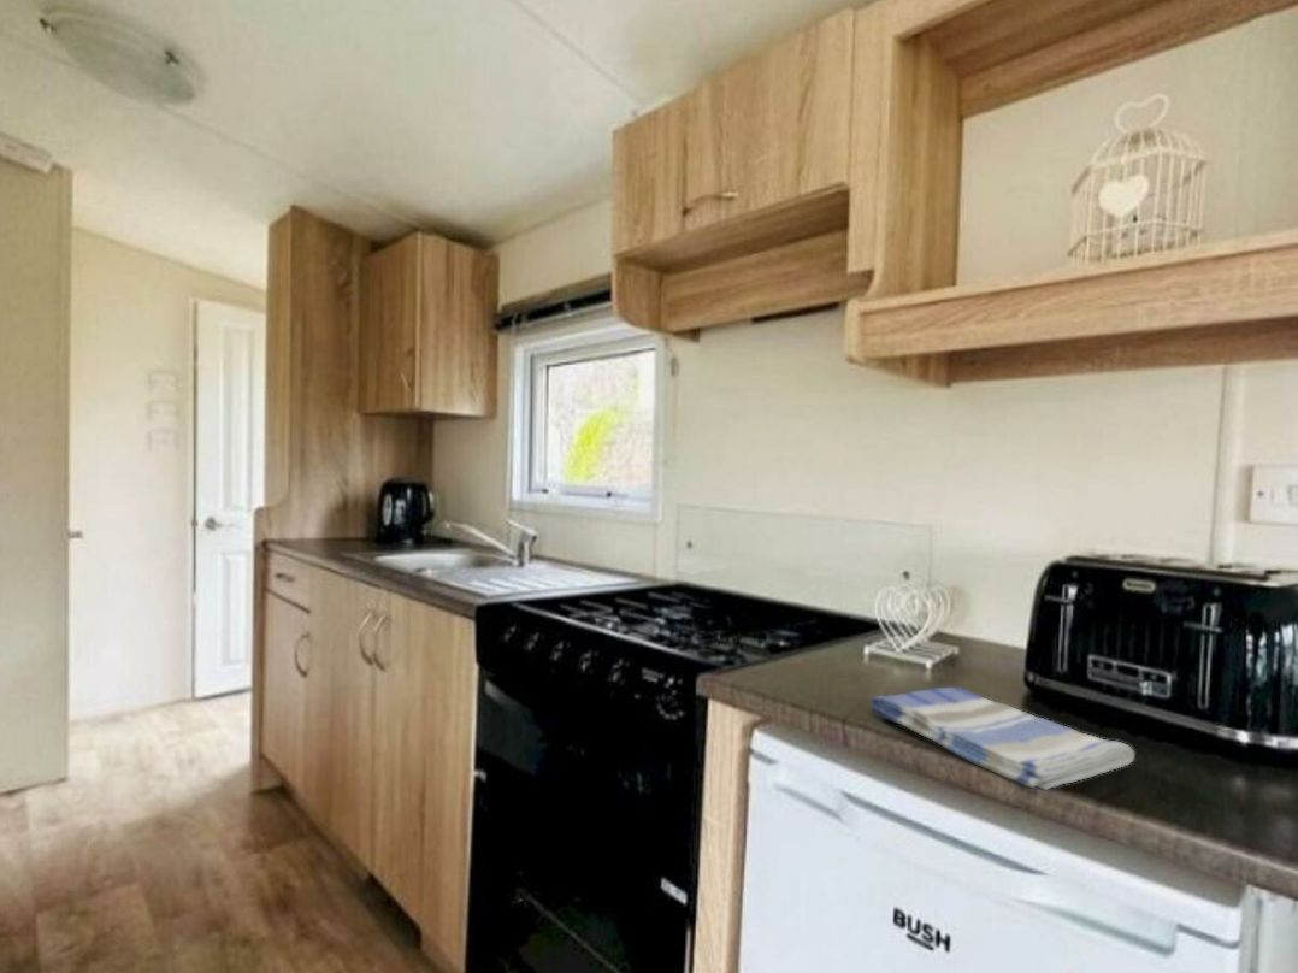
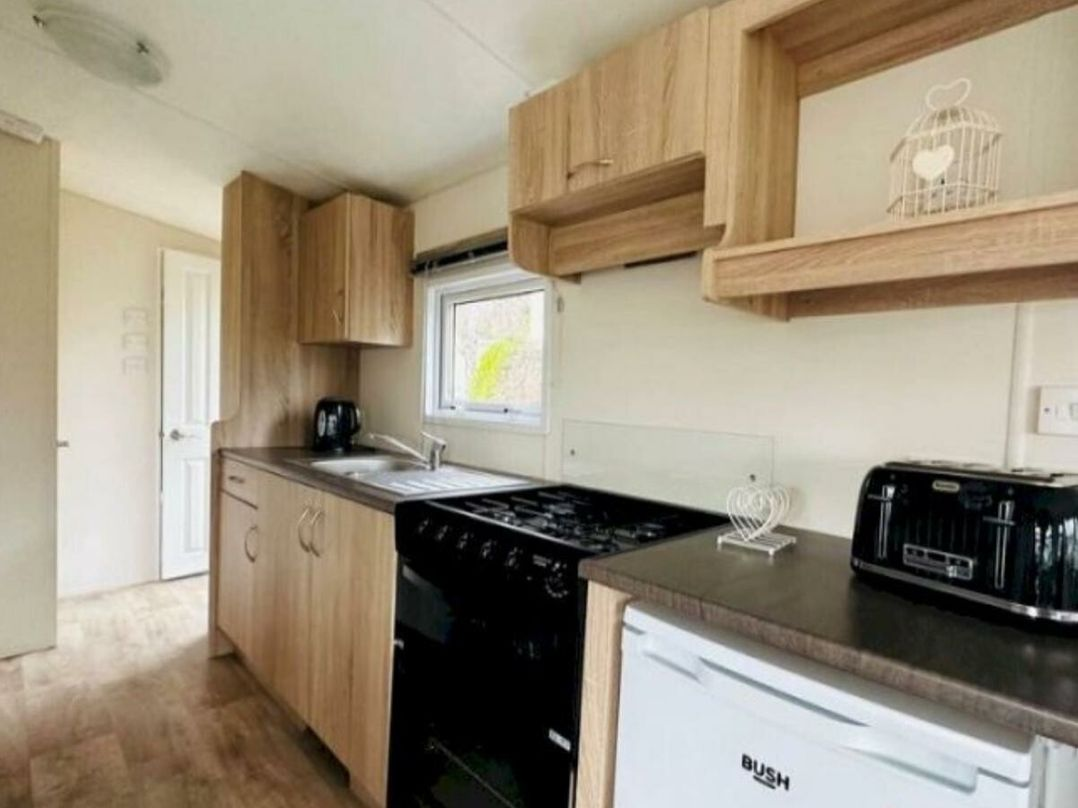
- dish towel [871,686,1135,791]
